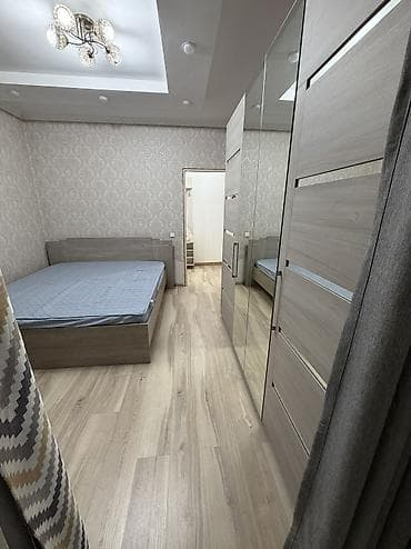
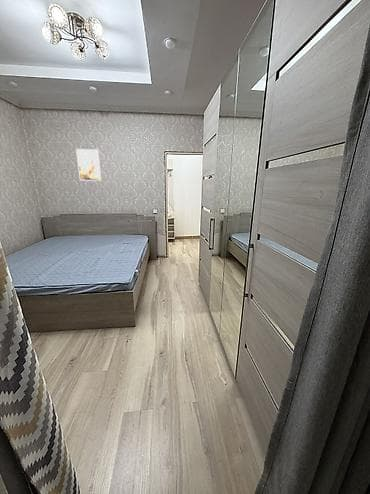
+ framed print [75,148,102,182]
